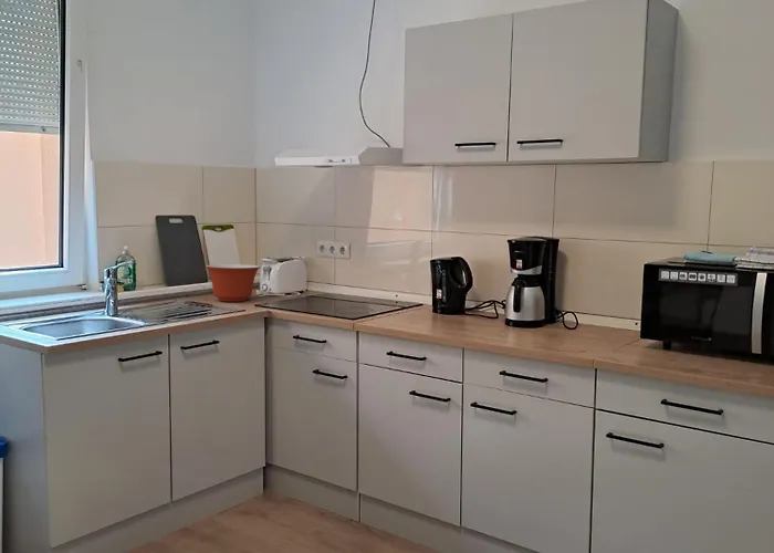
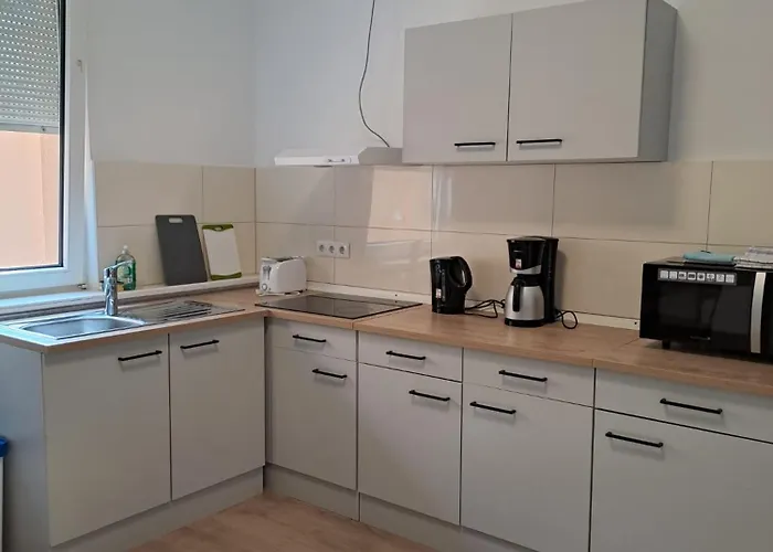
- mixing bowl [205,263,261,303]
